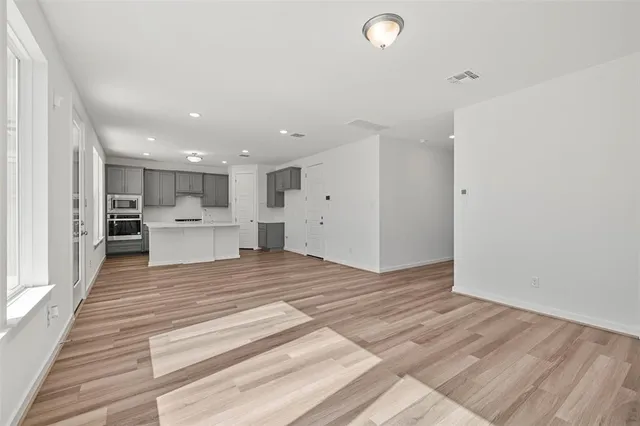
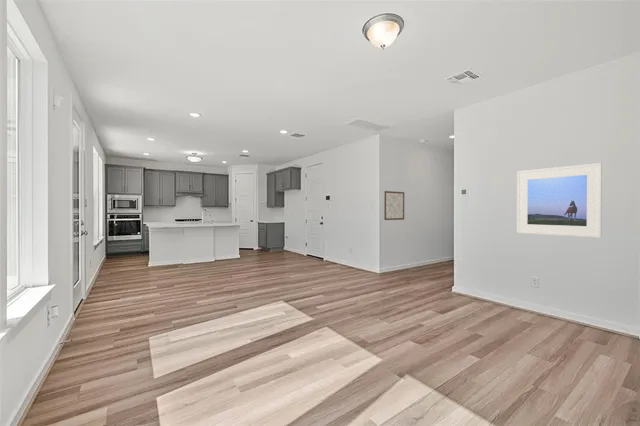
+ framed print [516,162,603,239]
+ wall art [383,190,405,221]
